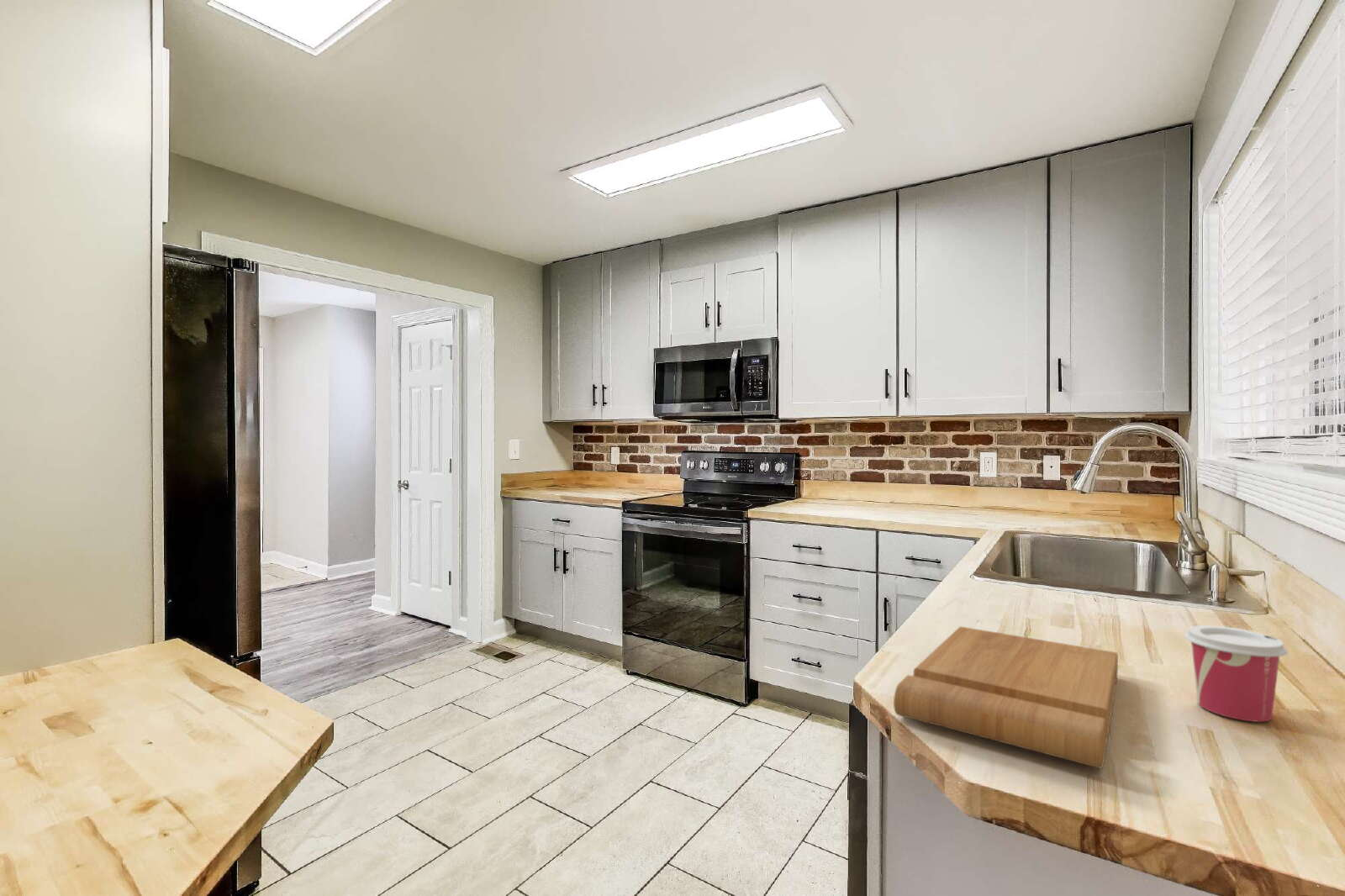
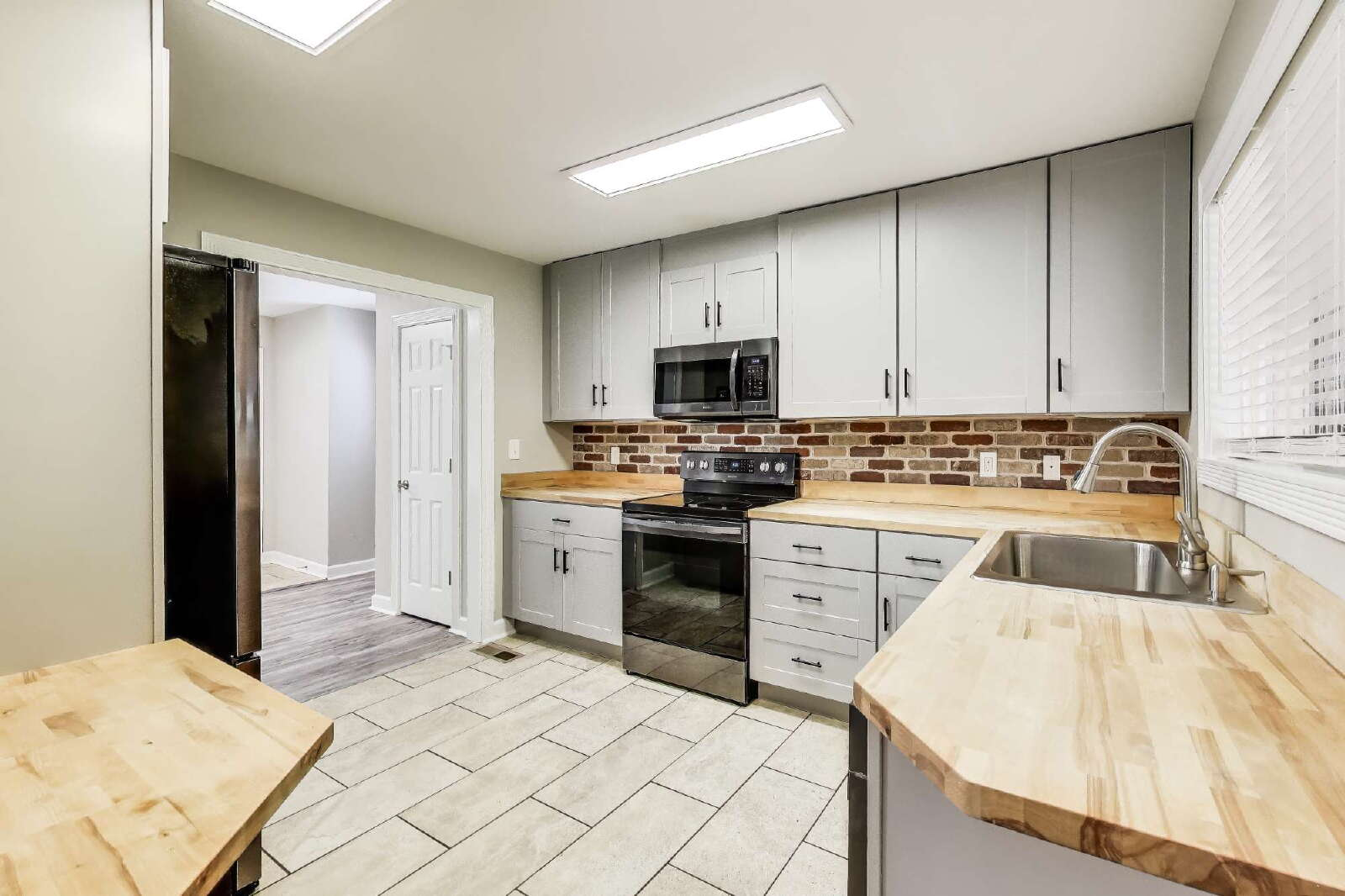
- cutting board [893,625,1119,769]
- cup [1184,625,1289,723]
